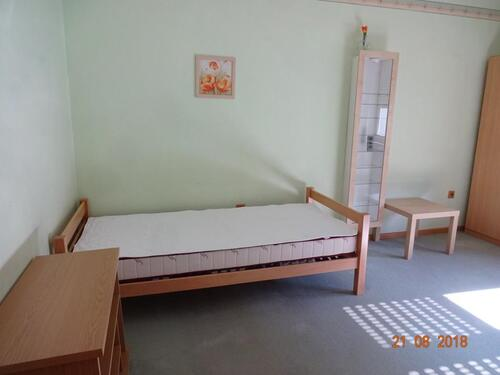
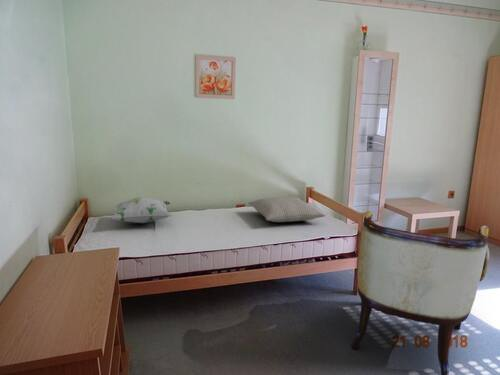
+ armchair [350,209,490,375]
+ decorative pillow [110,196,173,224]
+ pillow [247,196,326,223]
